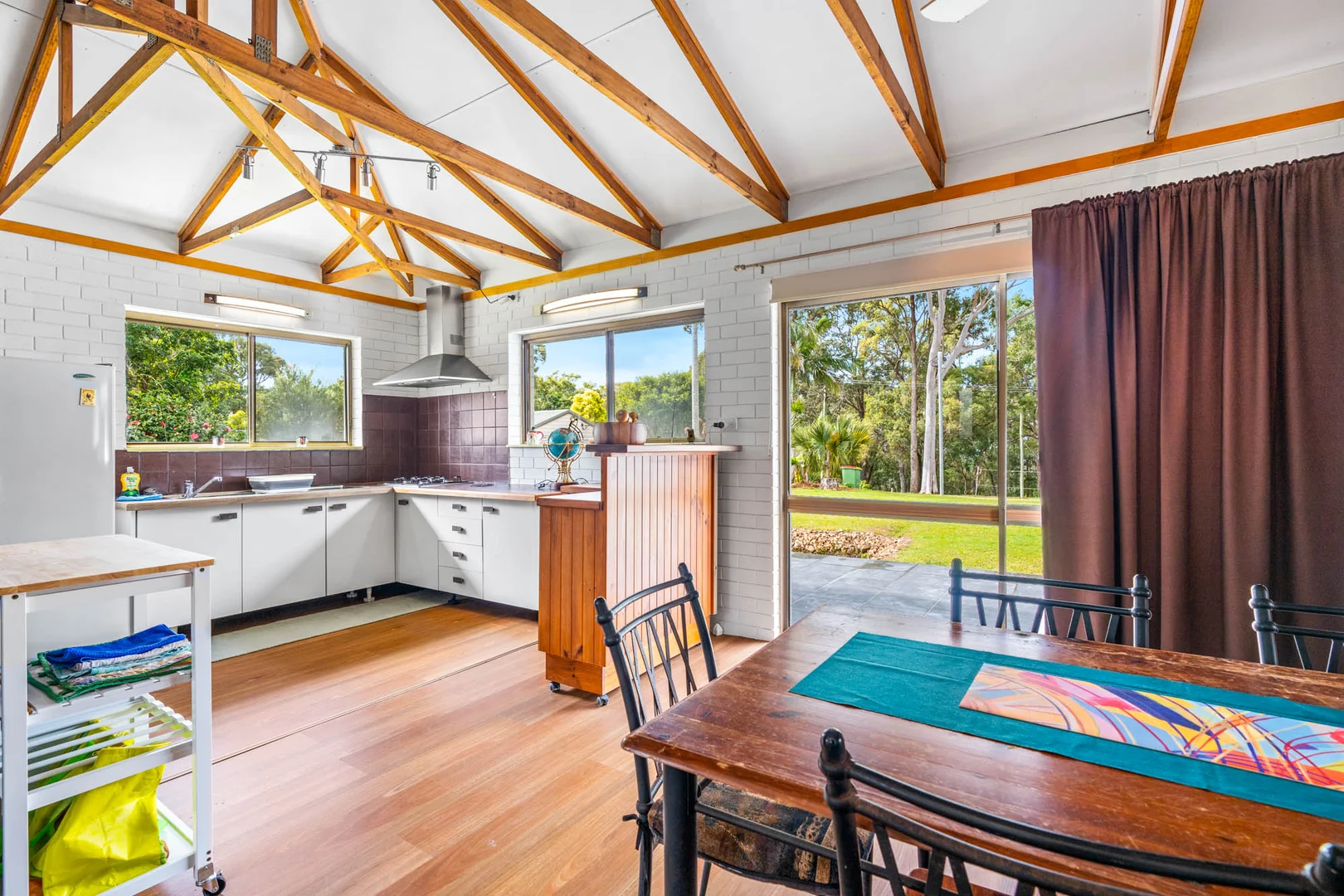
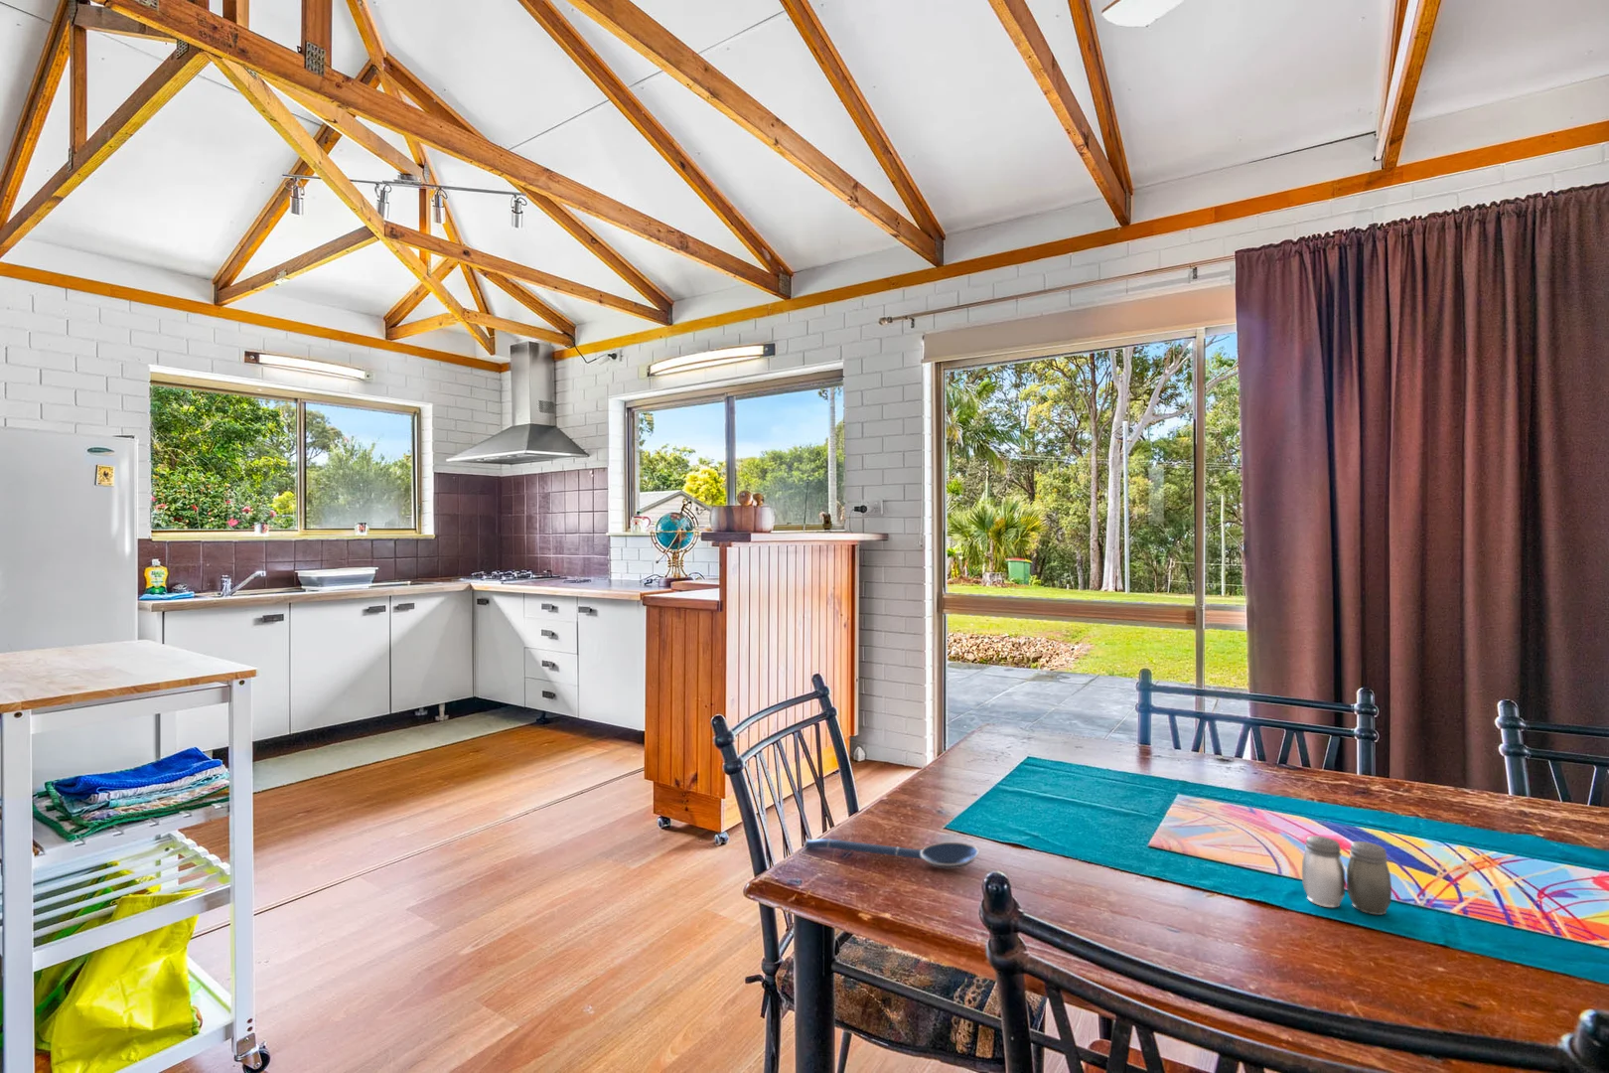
+ salt and pepper shaker [1301,835,1392,916]
+ spoon [803,837,980,869]
